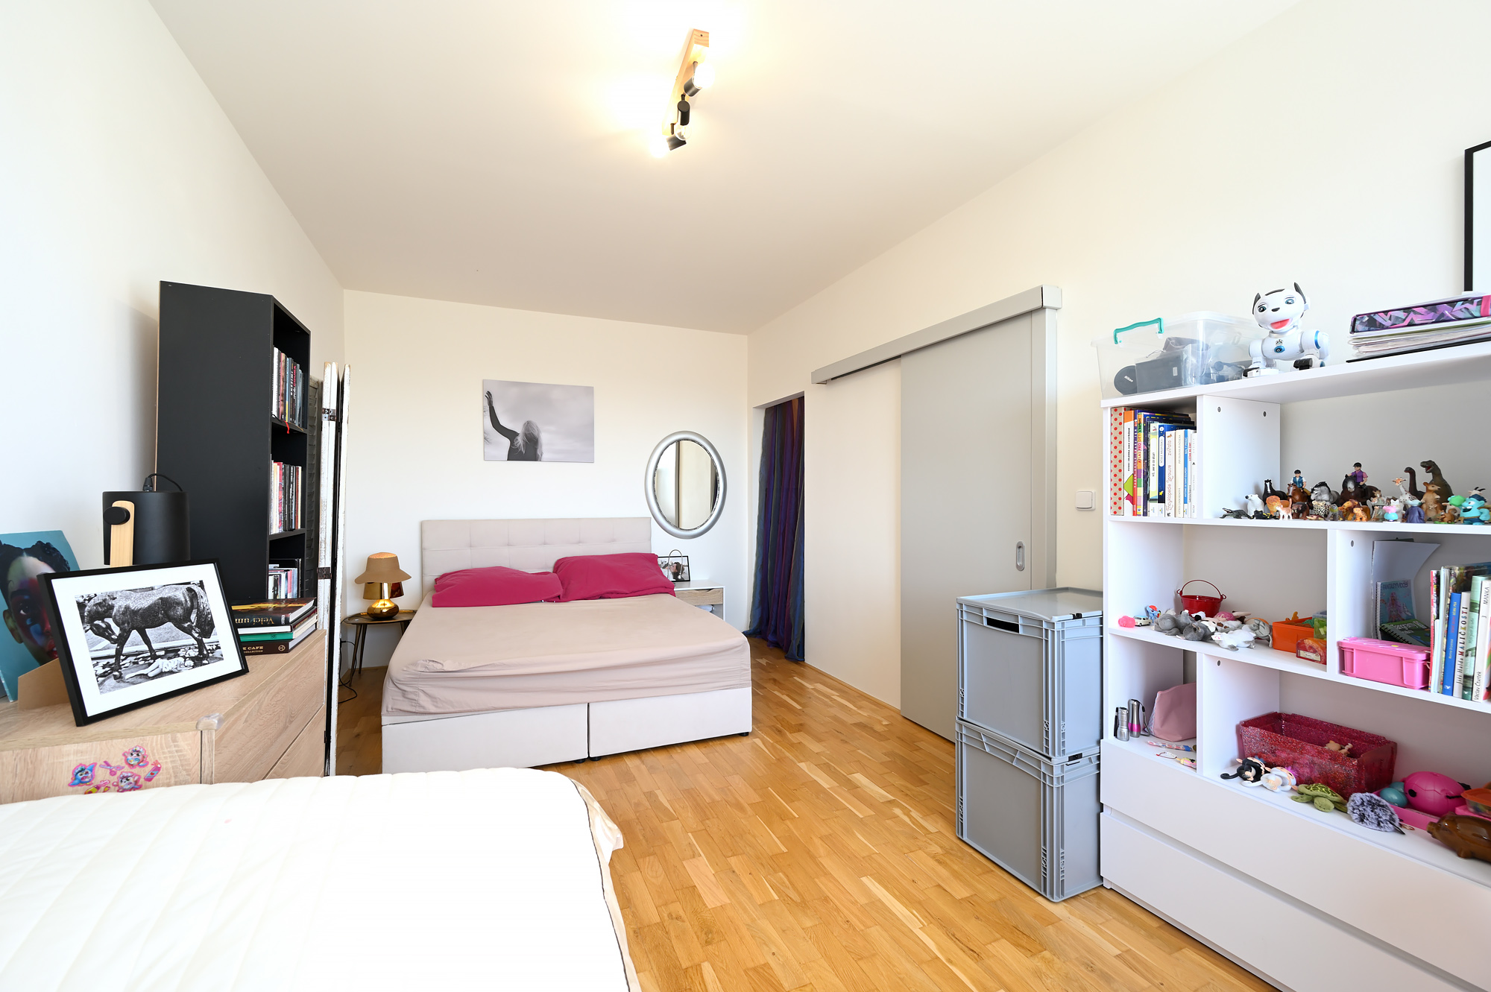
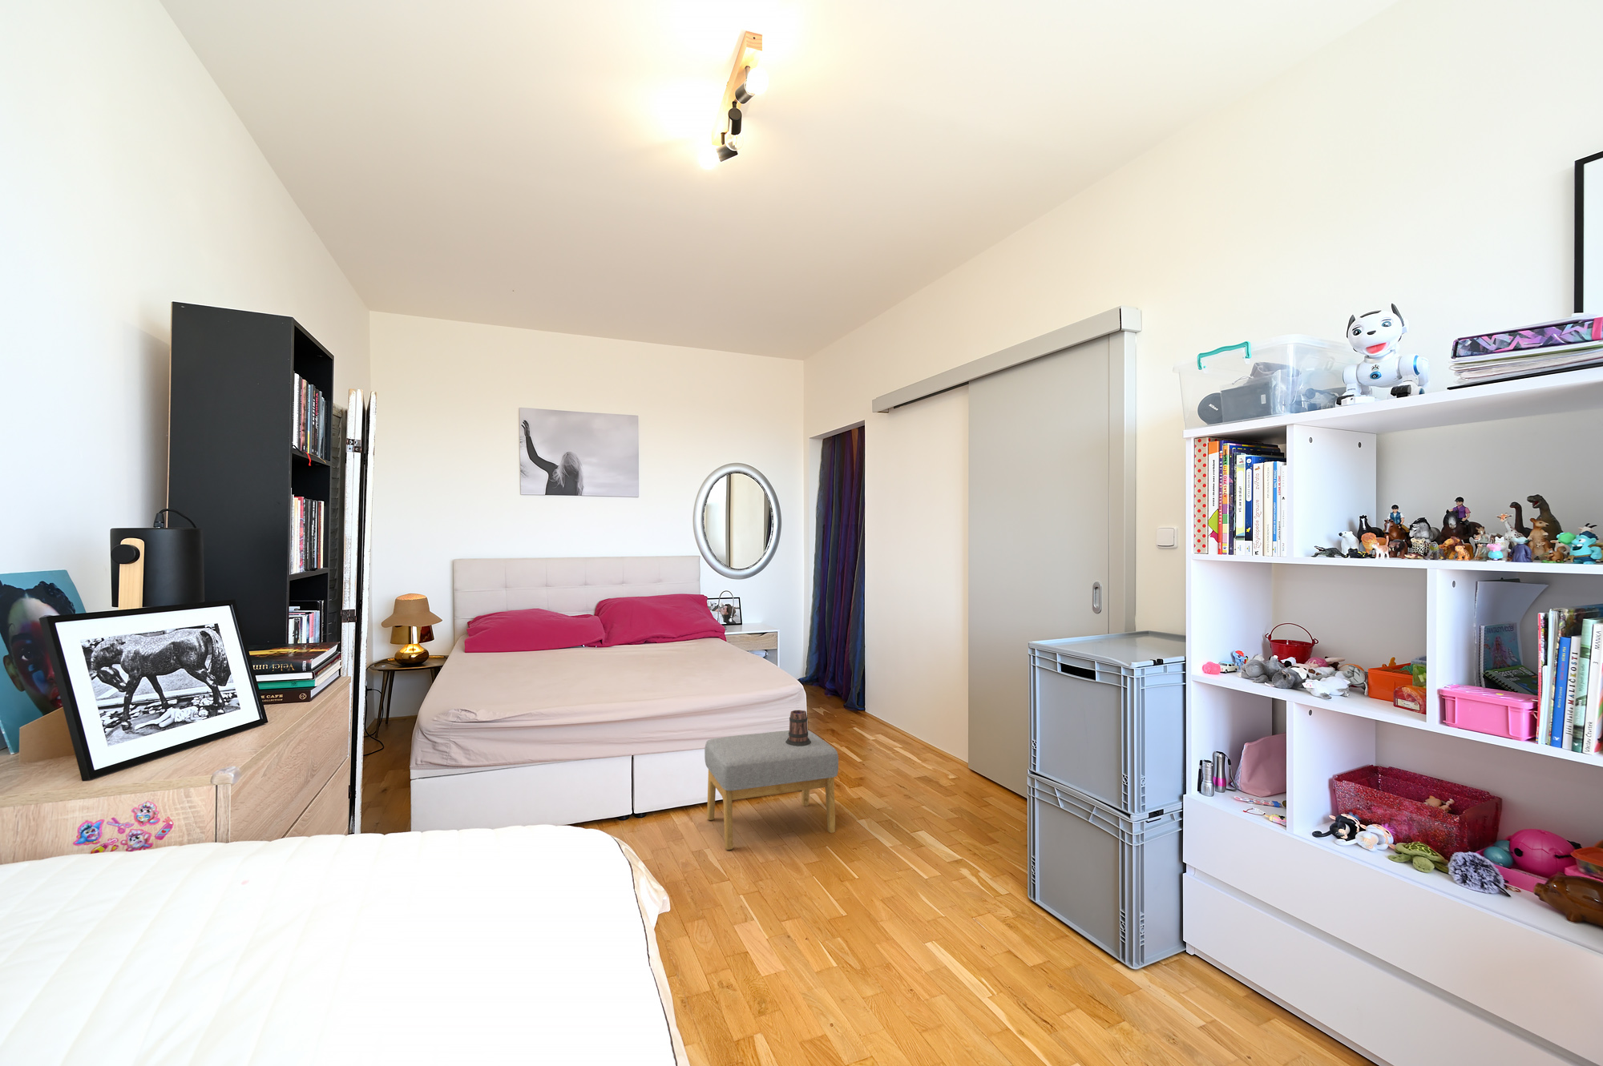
+ mug [785,709,812,746]
+ footstool [703,729,839,851]
